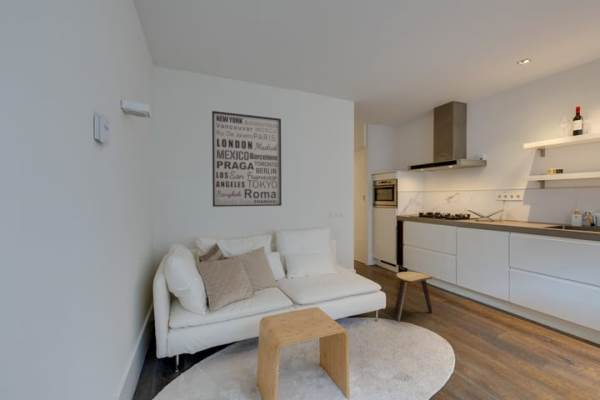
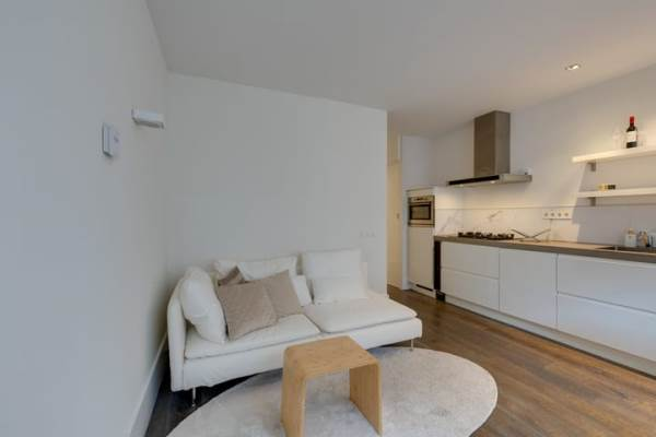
- stool [394,271,433,322]
- wall art [211,110,282,208]
